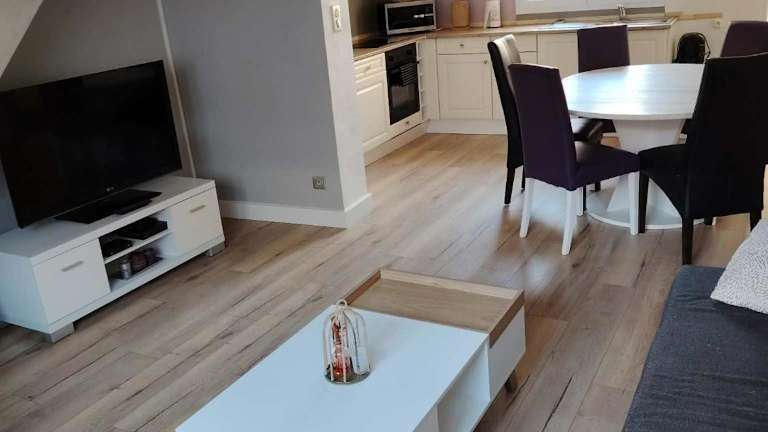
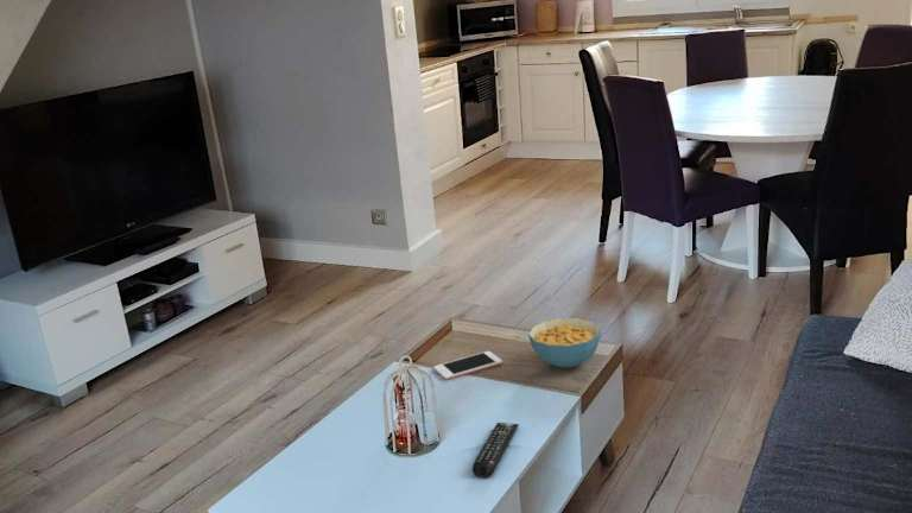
+ remote control [471,422,520,479]
+ cell phone [432,350,504,381]
+ cereal bowl [527,317,602,369]
